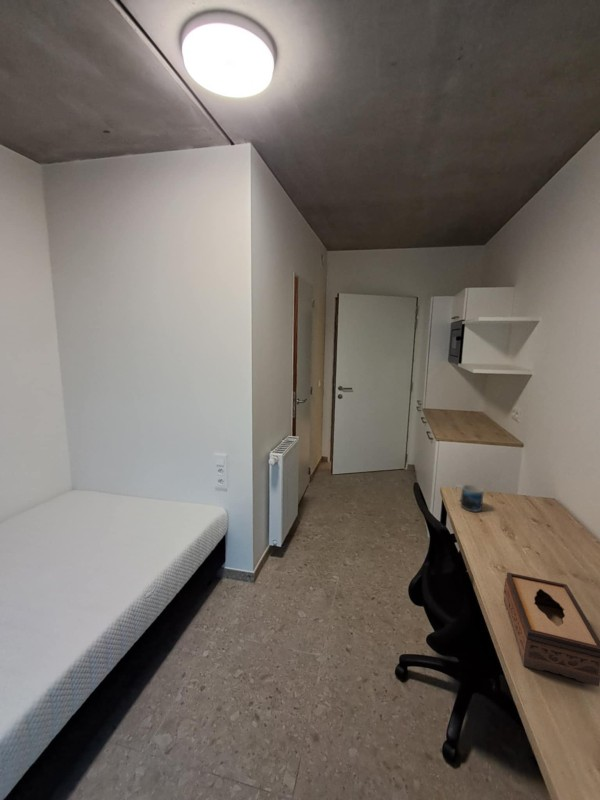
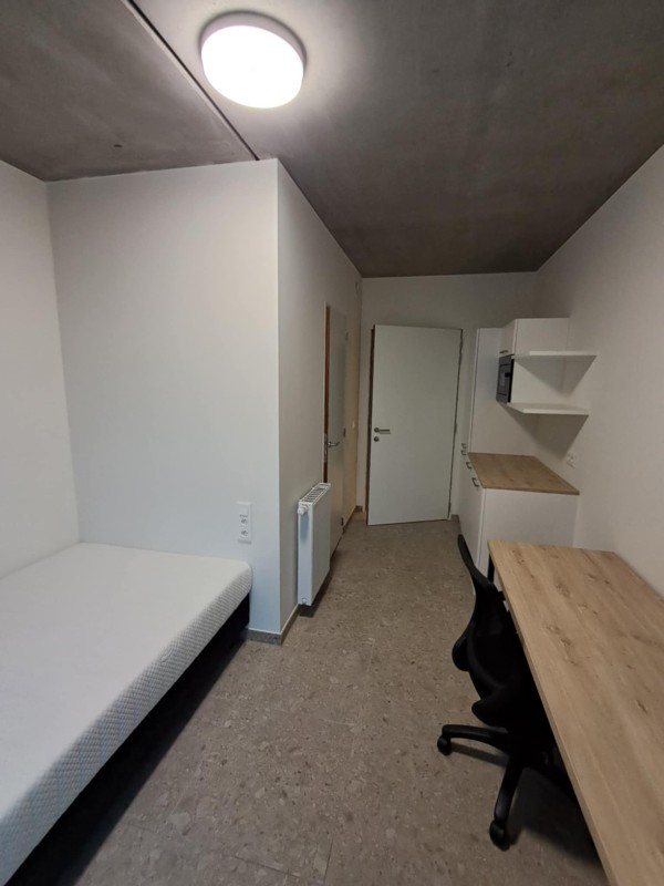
- tissue box [503,572,600,687]
- mug [453,484,484,513]
